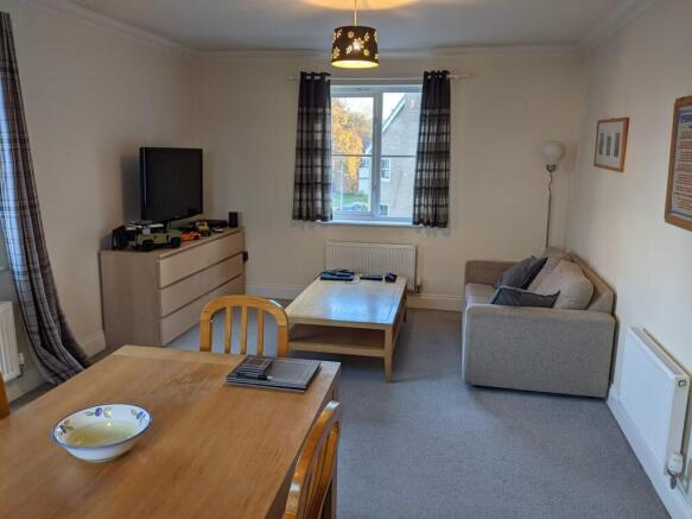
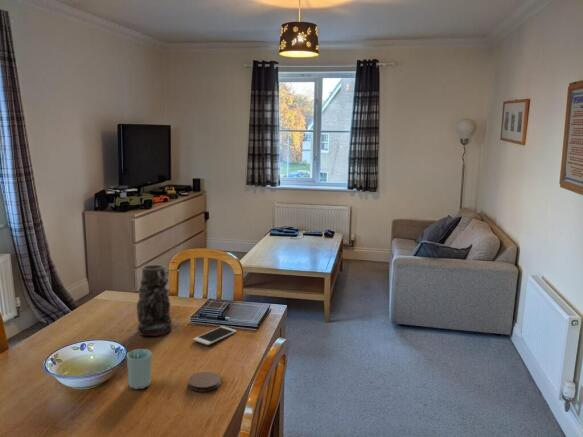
+ vase [136,264,173,337]
+ cell phone [192,325,238,346]
+ coaster [187,371,222,392]
+ cup [126,348,153,390]
